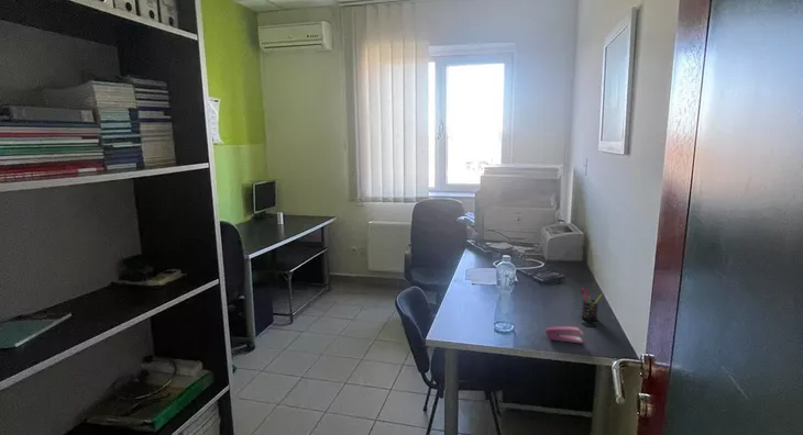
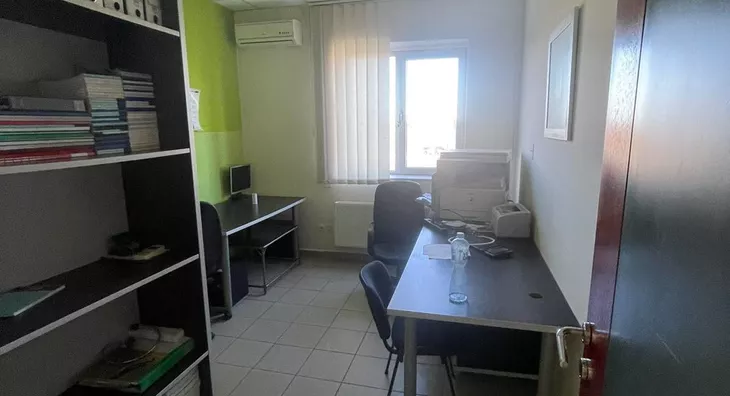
- pen holder [580,287,603,322]
- stapler [544,325,584,345]
